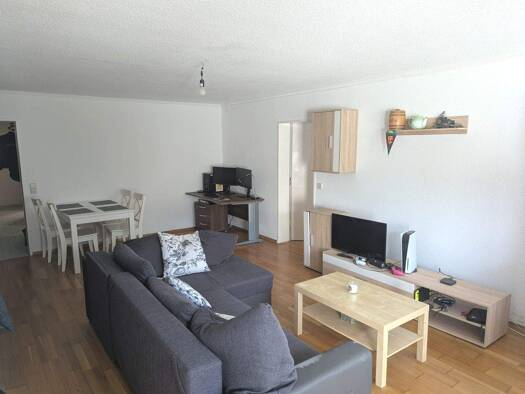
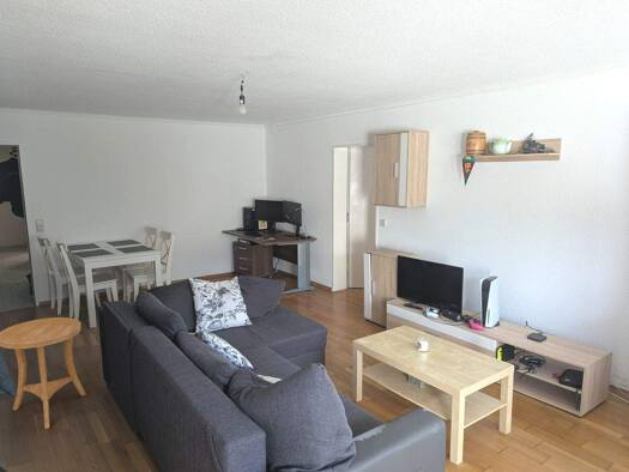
+ side table [0,316,86,430]
